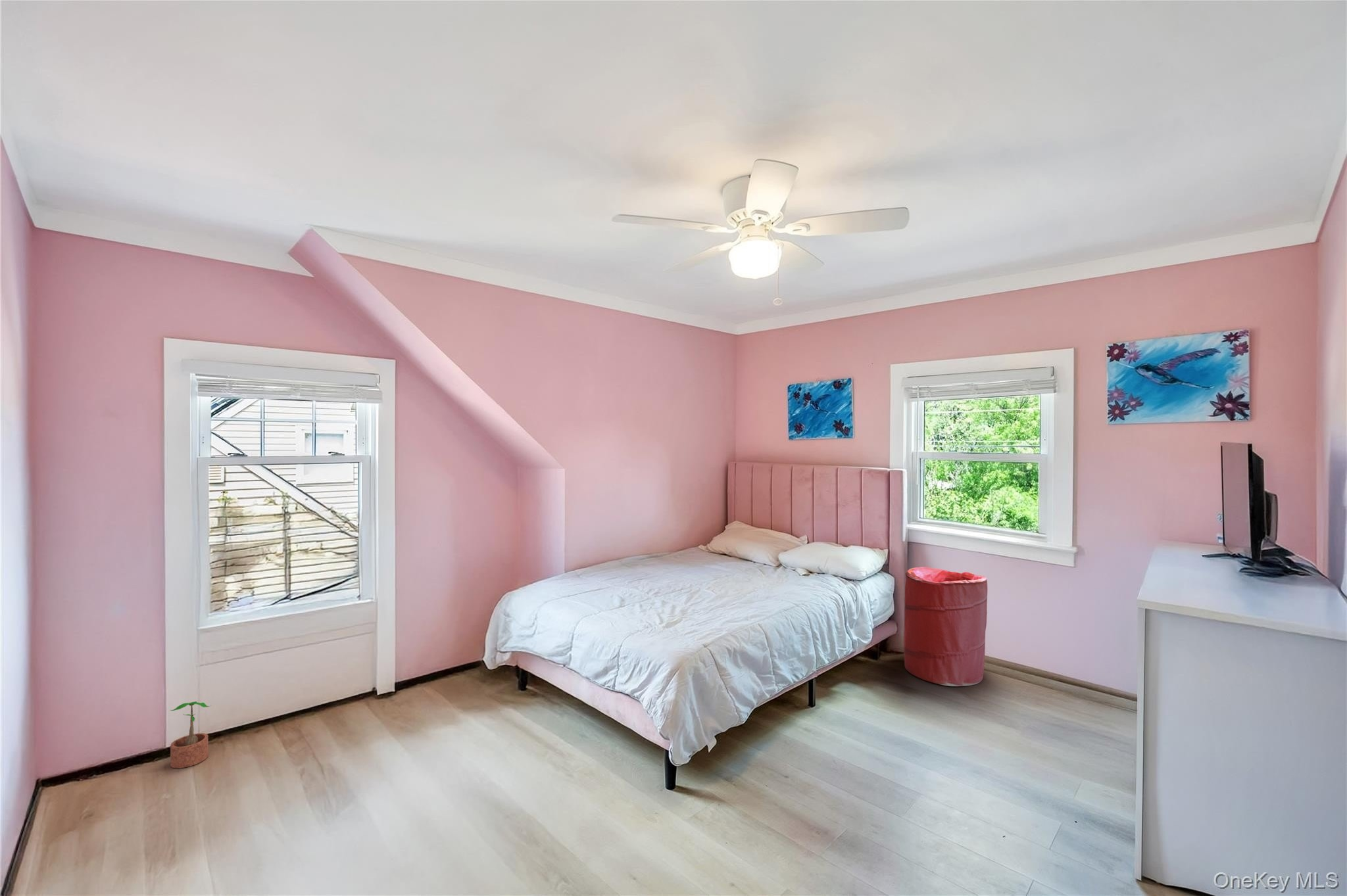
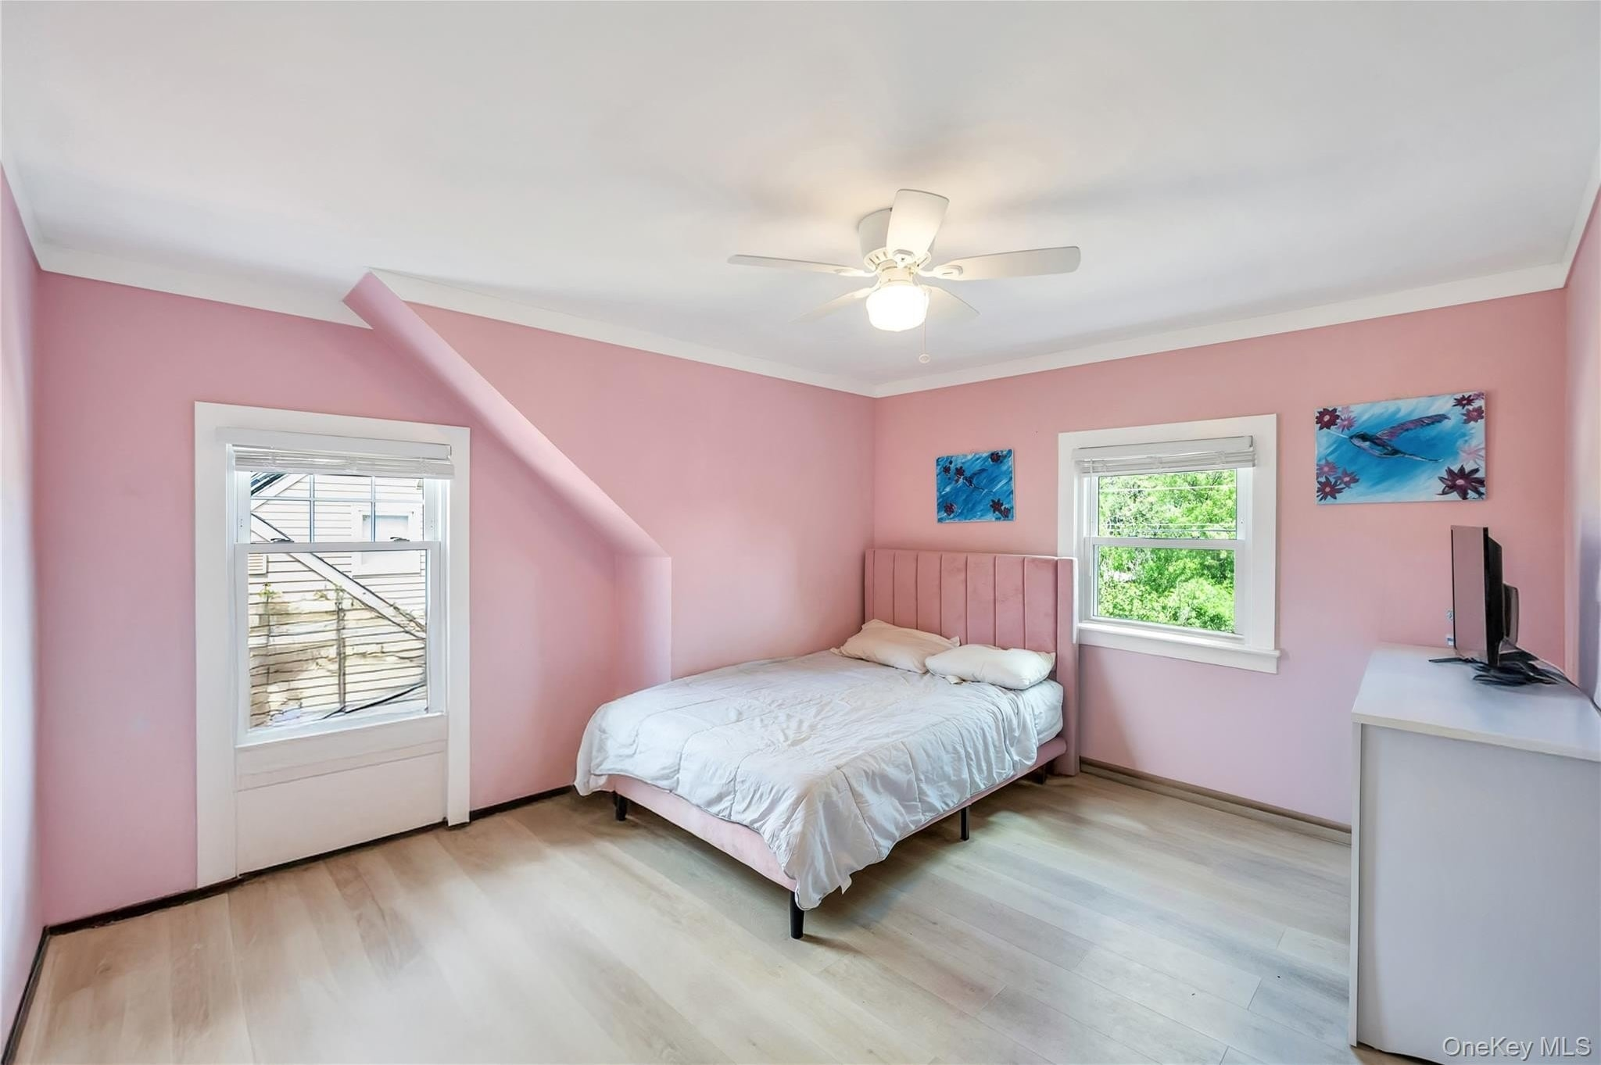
- potted plant [170,701,212,769]
- laundry hamper [904,567,988,687]
